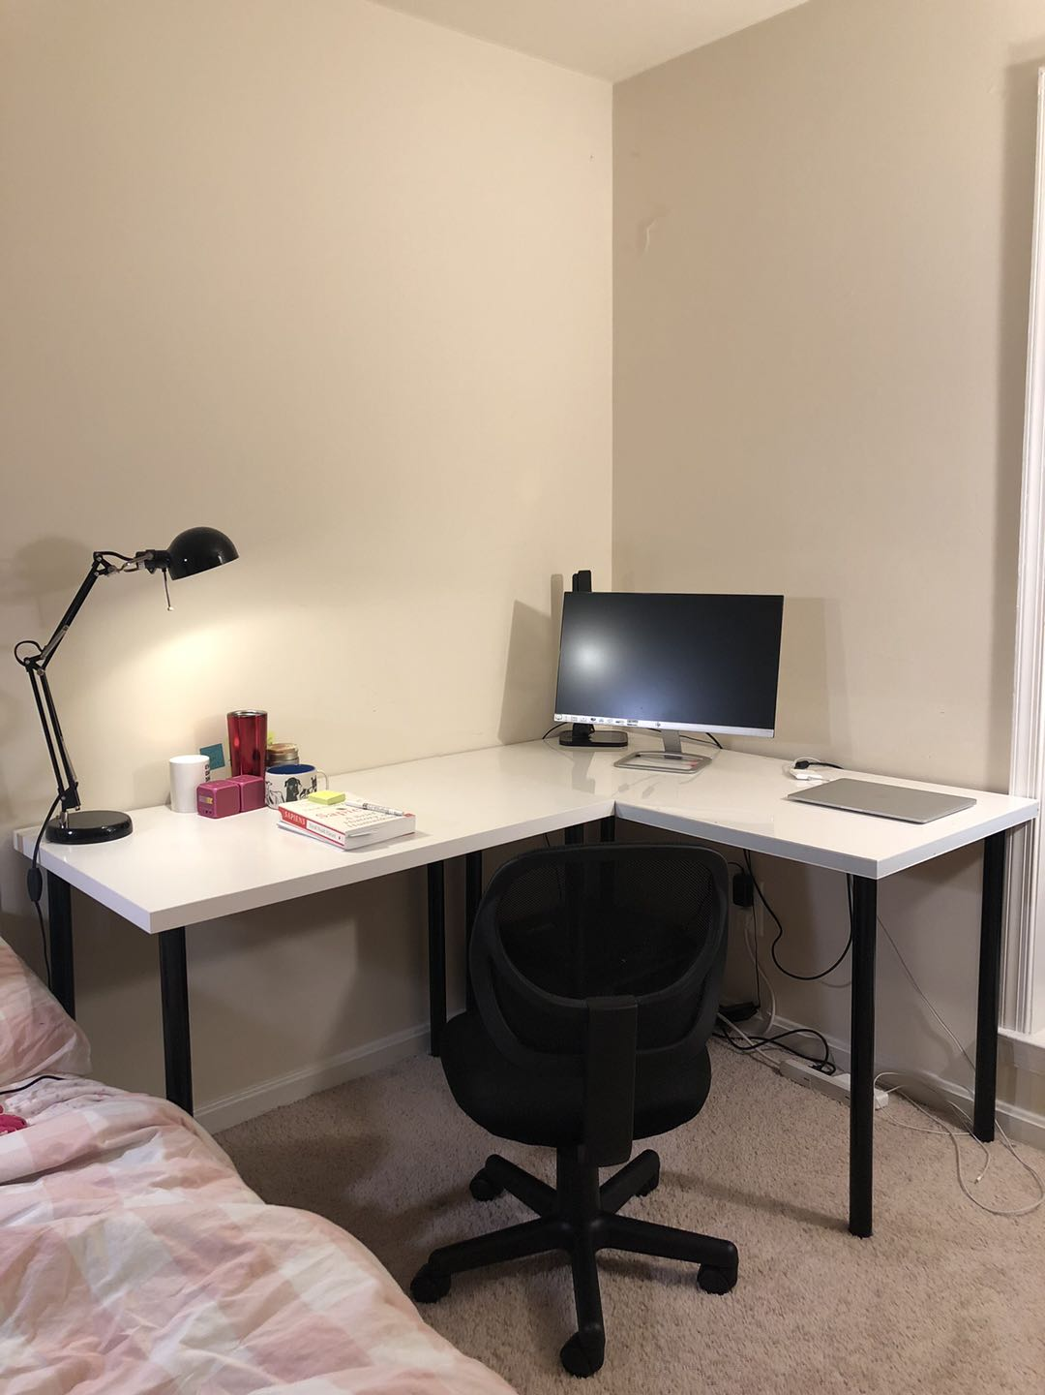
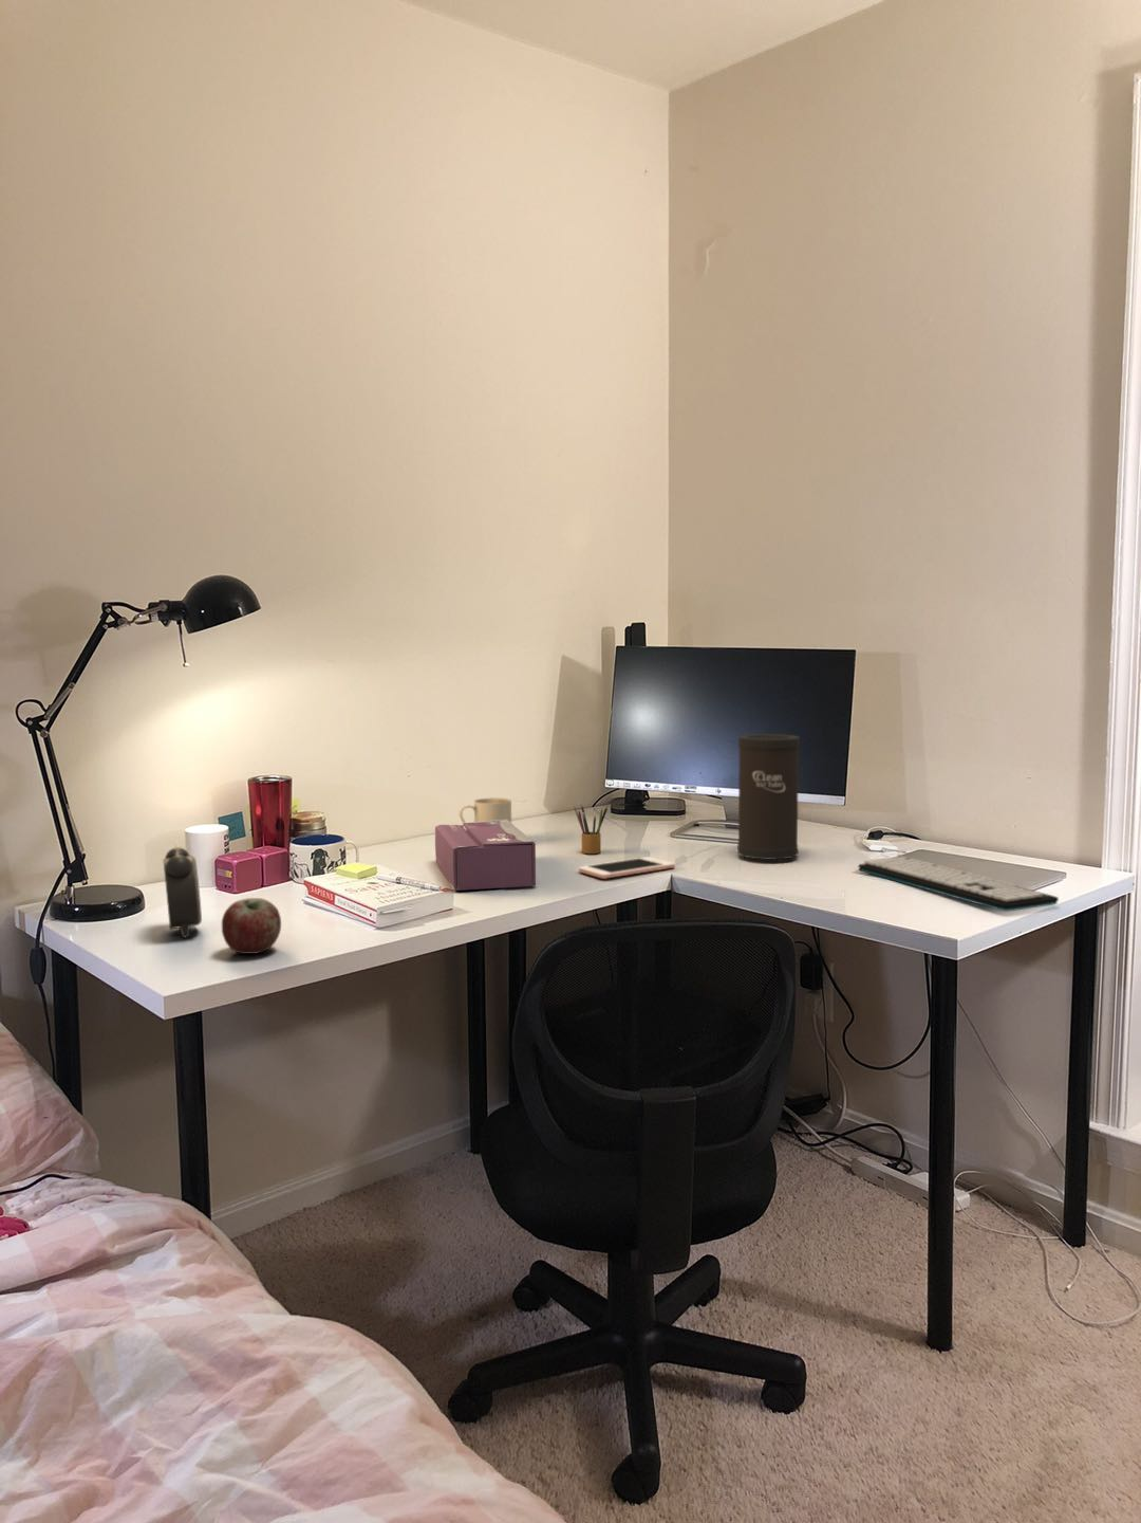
+ keyboard [857,855,1060,911]
+ mug [458,797,513,824]
+ tissue box [434,820,537,891]
+ cell phone [578,855,676,880]
+ pencil box [573,802,609,855]
+ alarm clock [162,839,203,939]
+ speaker [736,733,801,861]
+ apple [221,897,282,955]
